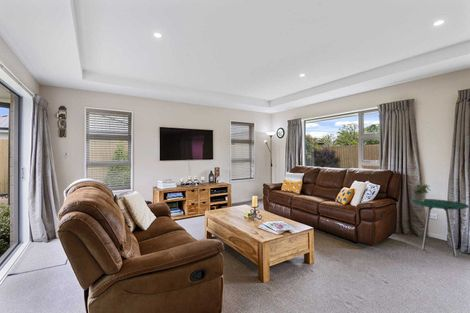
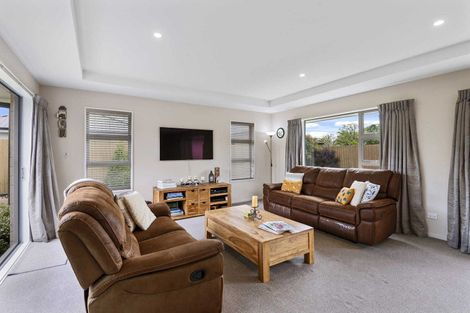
- potted plant [411,181,431,202]
- side table [410,198,470,257]
